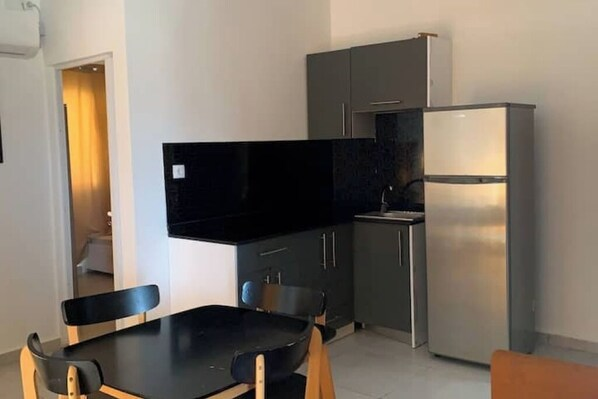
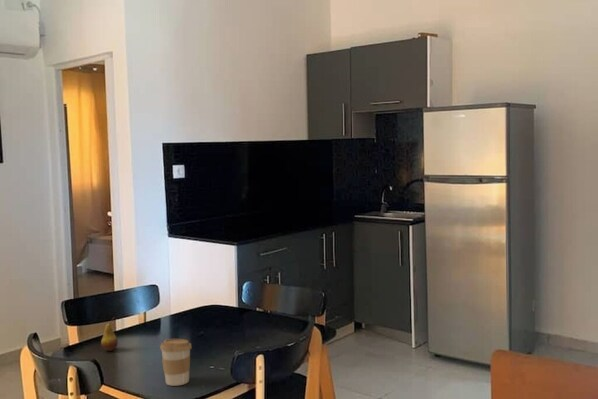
+ fruit [100,316,118,352]
+ coffee cup [159,338,193,387]
